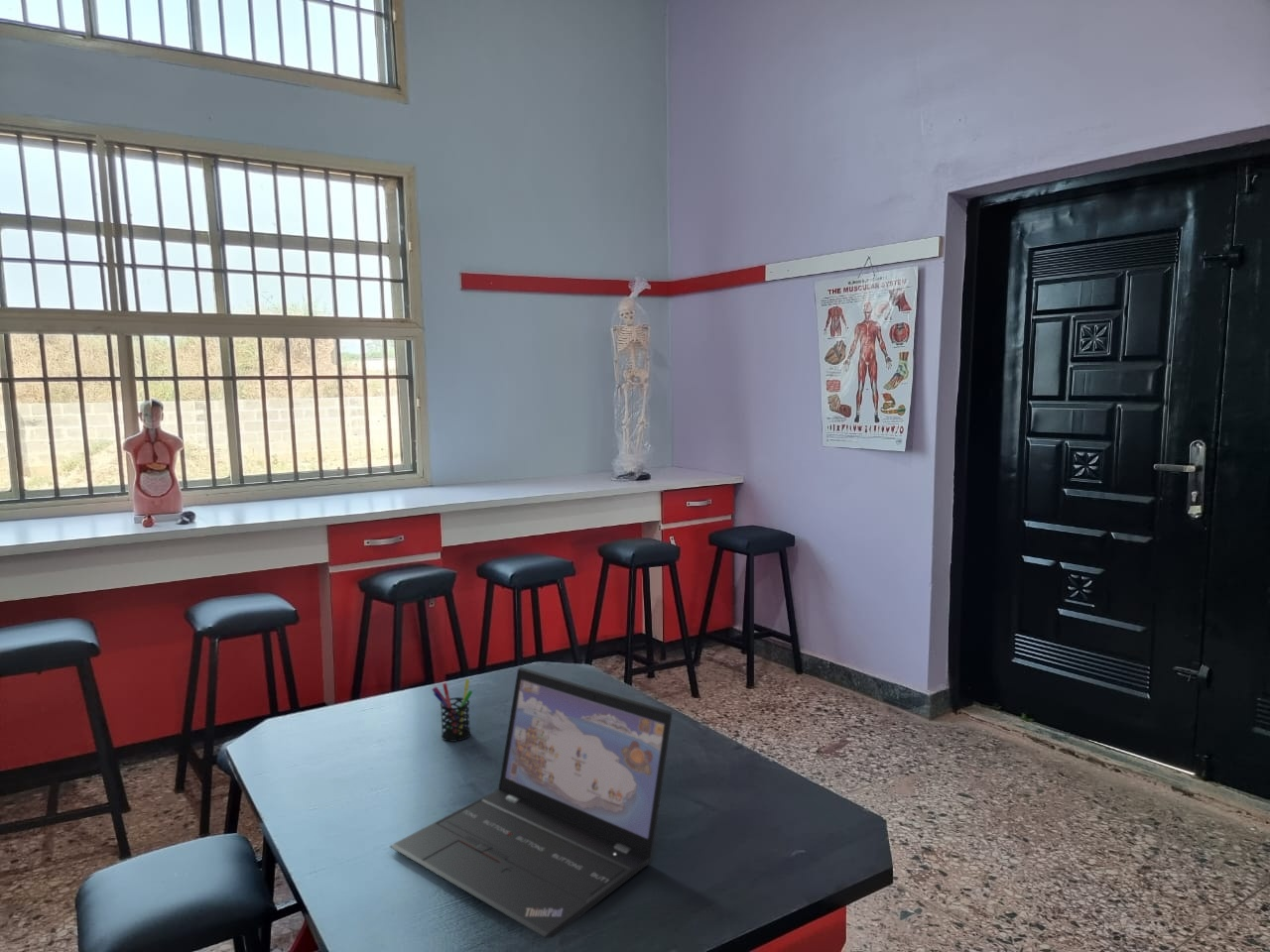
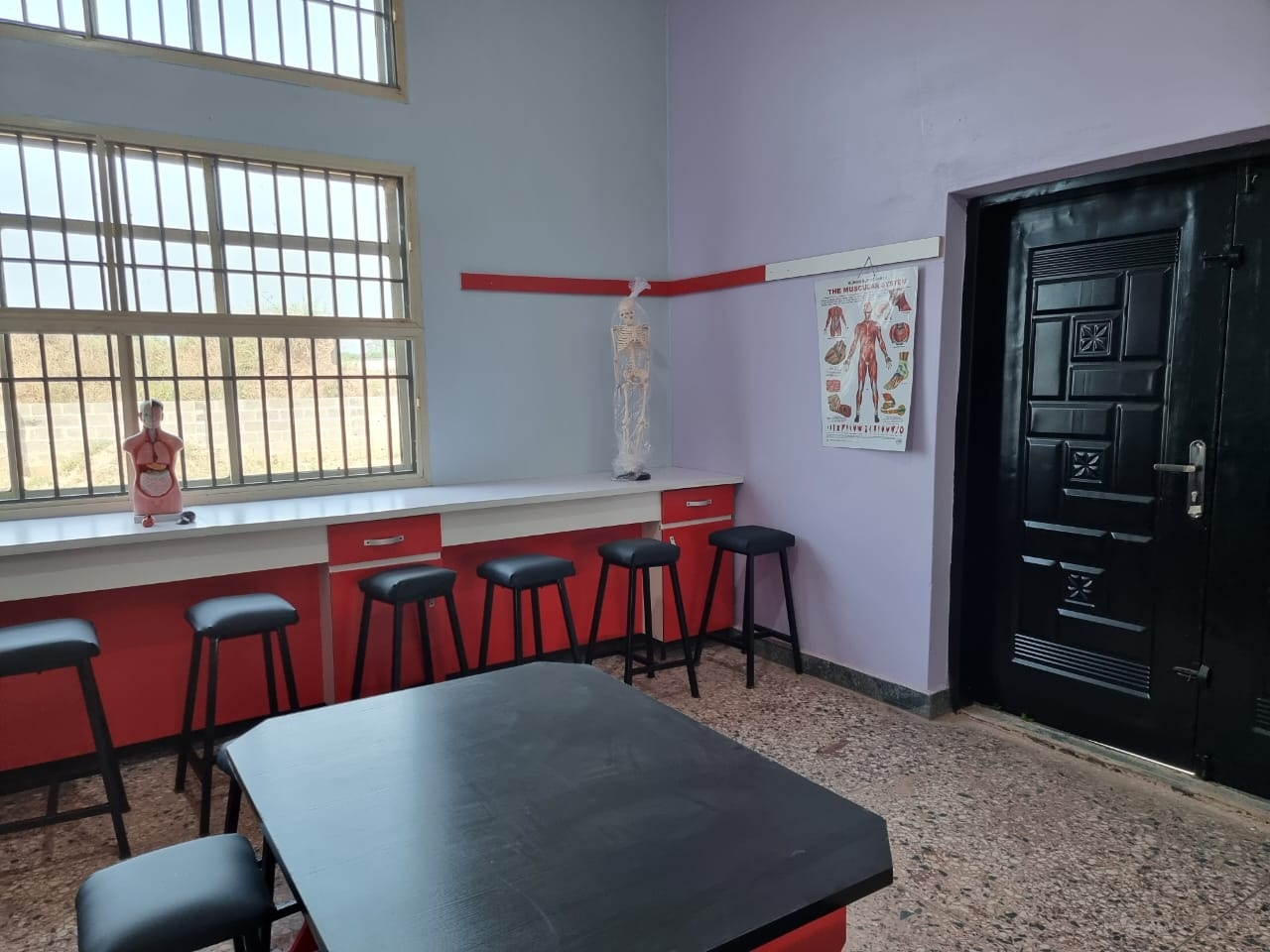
- laptop [389,666,674,939]
- pen holder [431,678,473,743]
